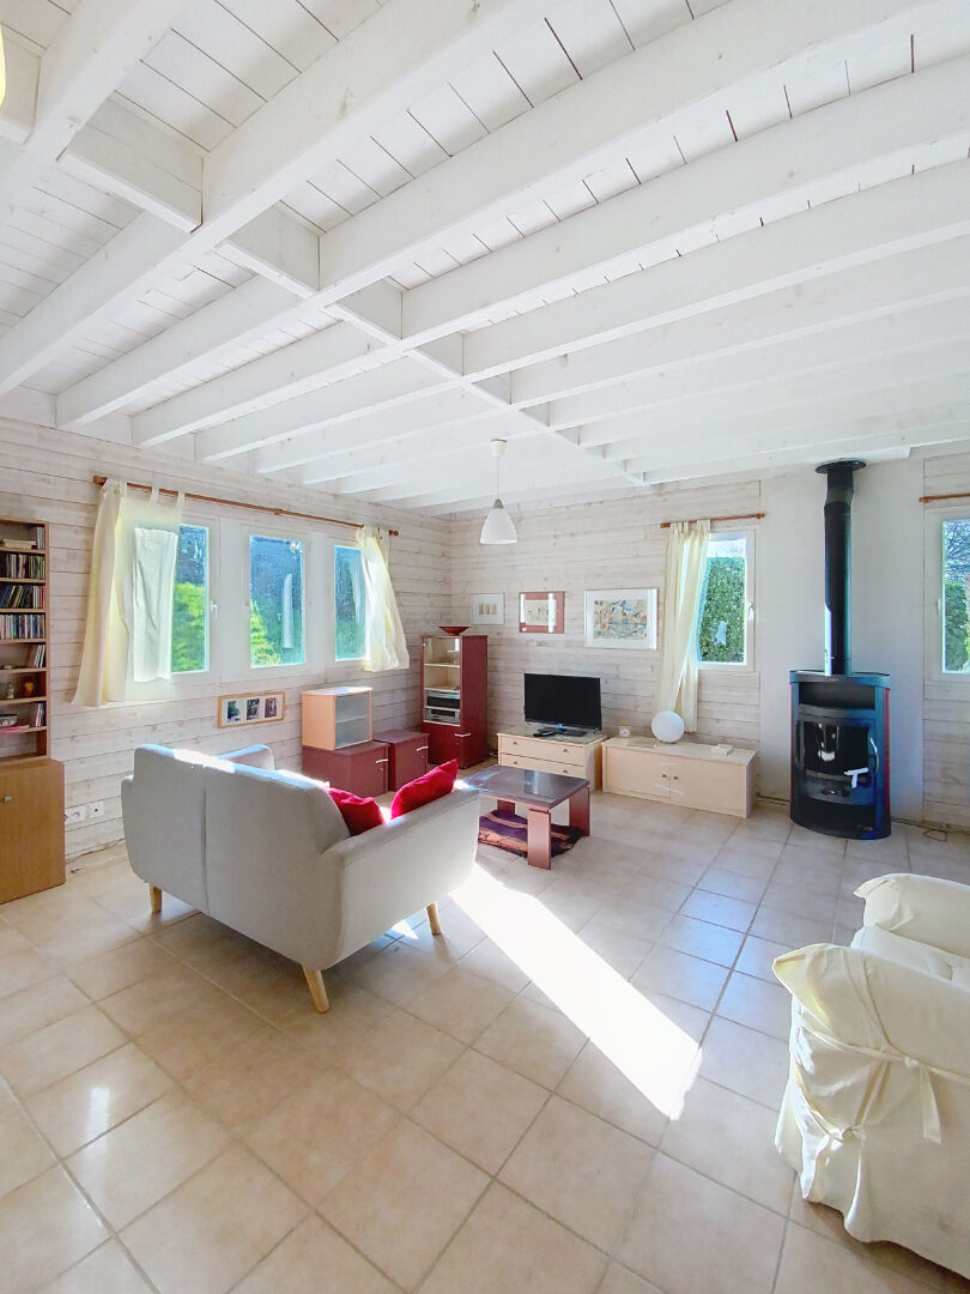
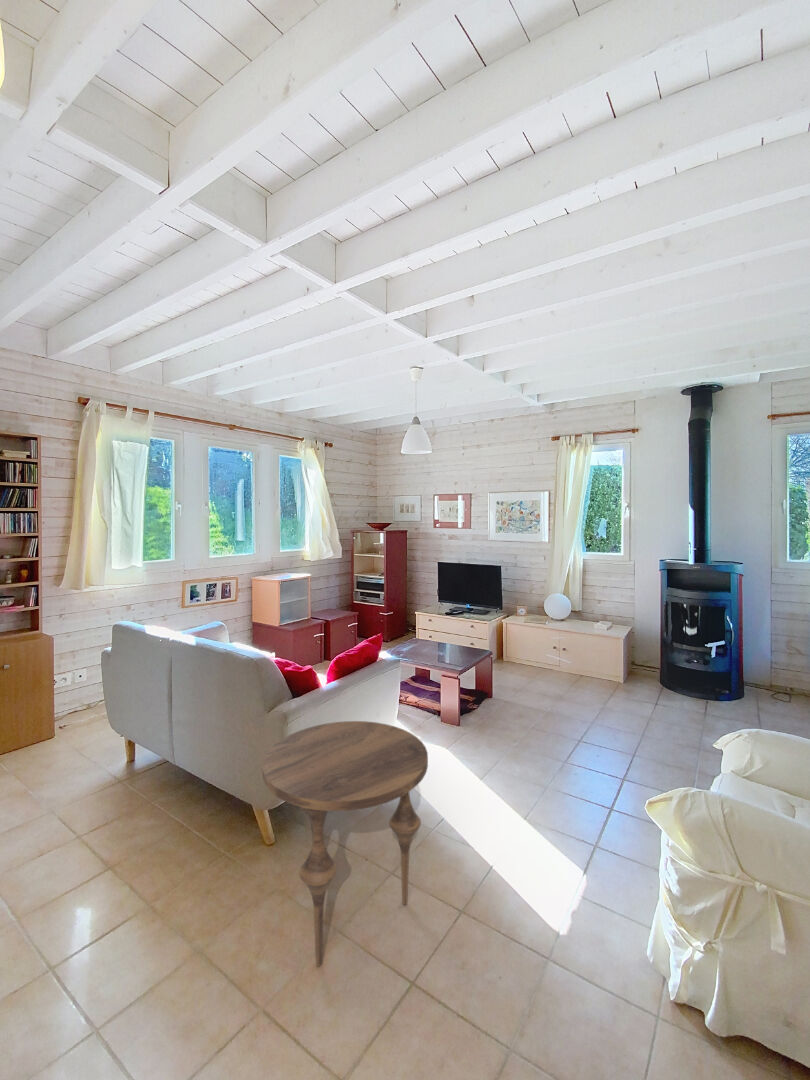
+ side table [262,720,429,967]
